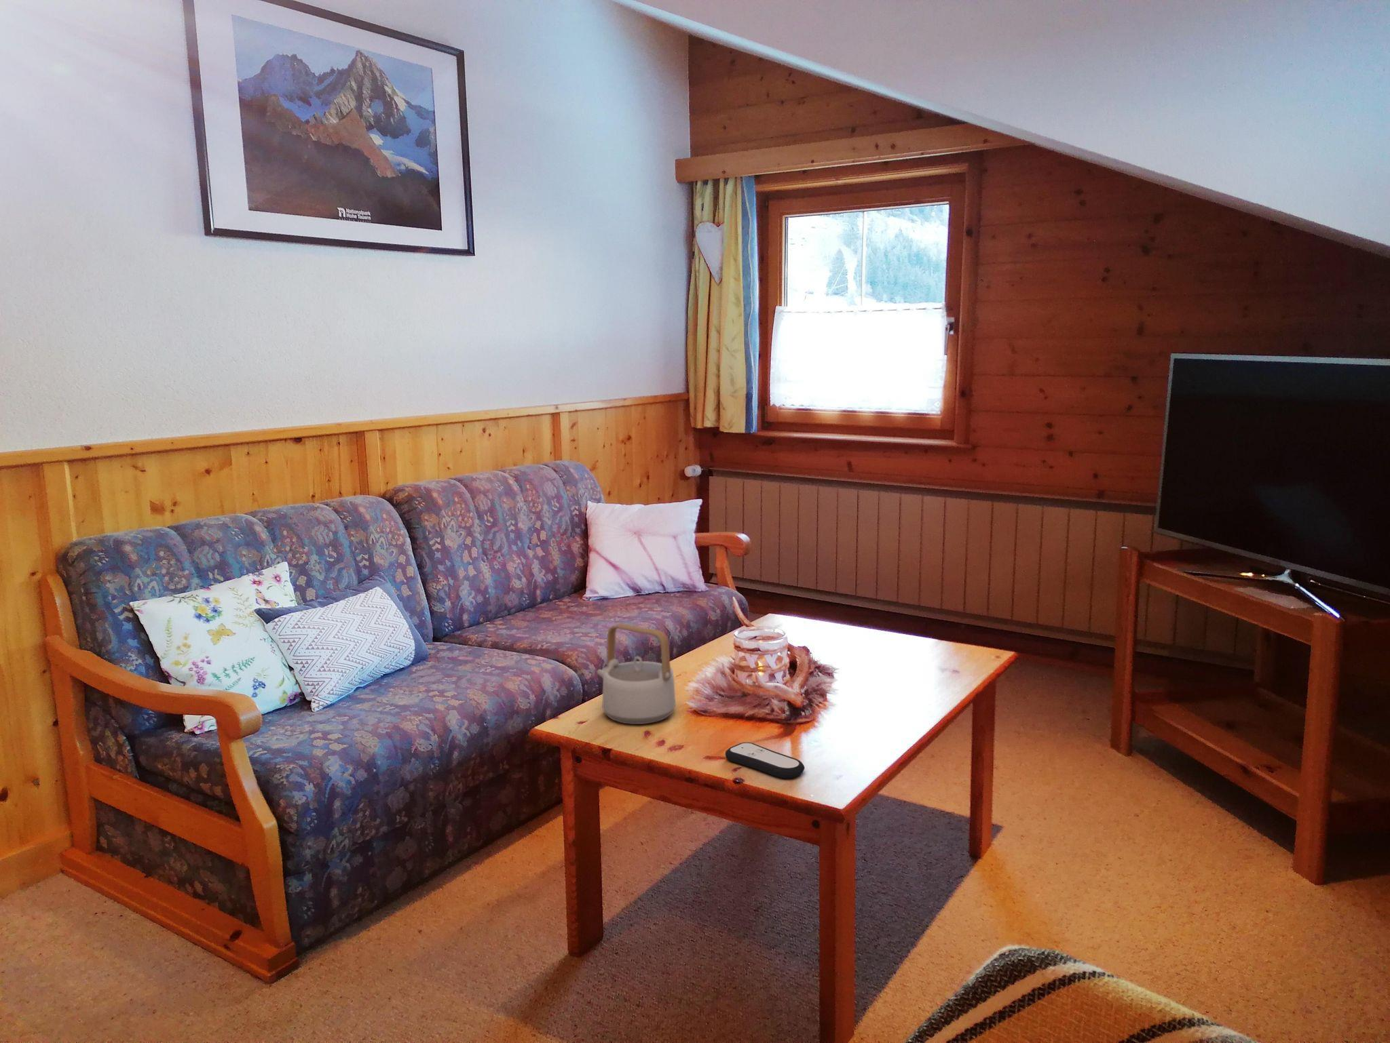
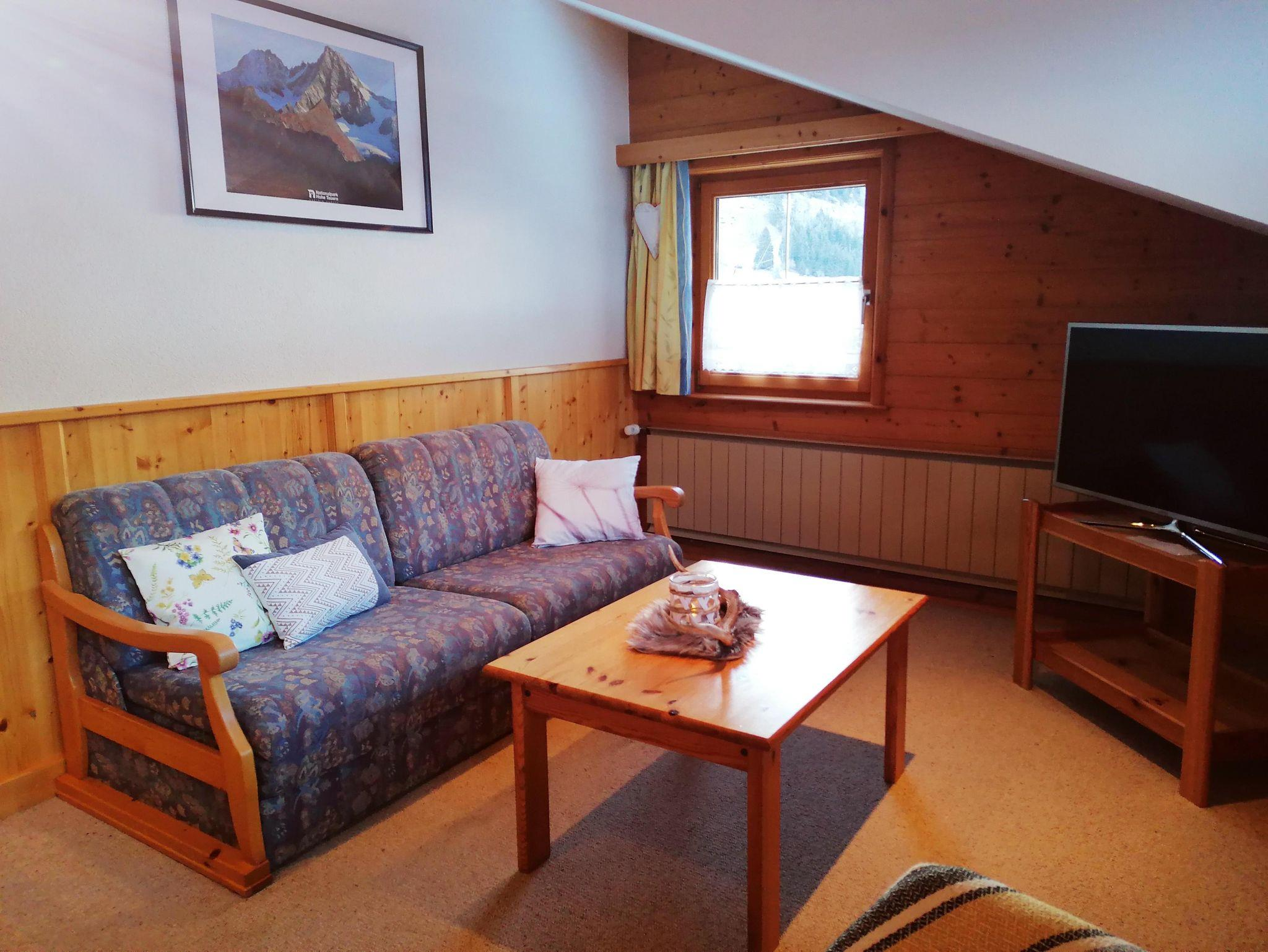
- teapot [596,623,676,725]
- remote control [725,742,805,779]
